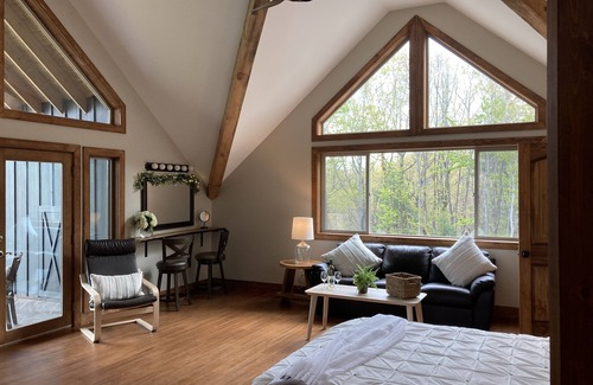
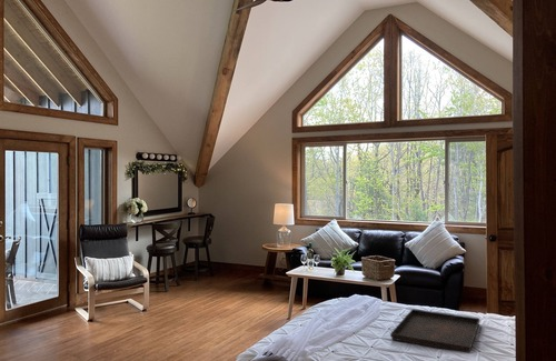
+ serving tray [389,308,481,354]
